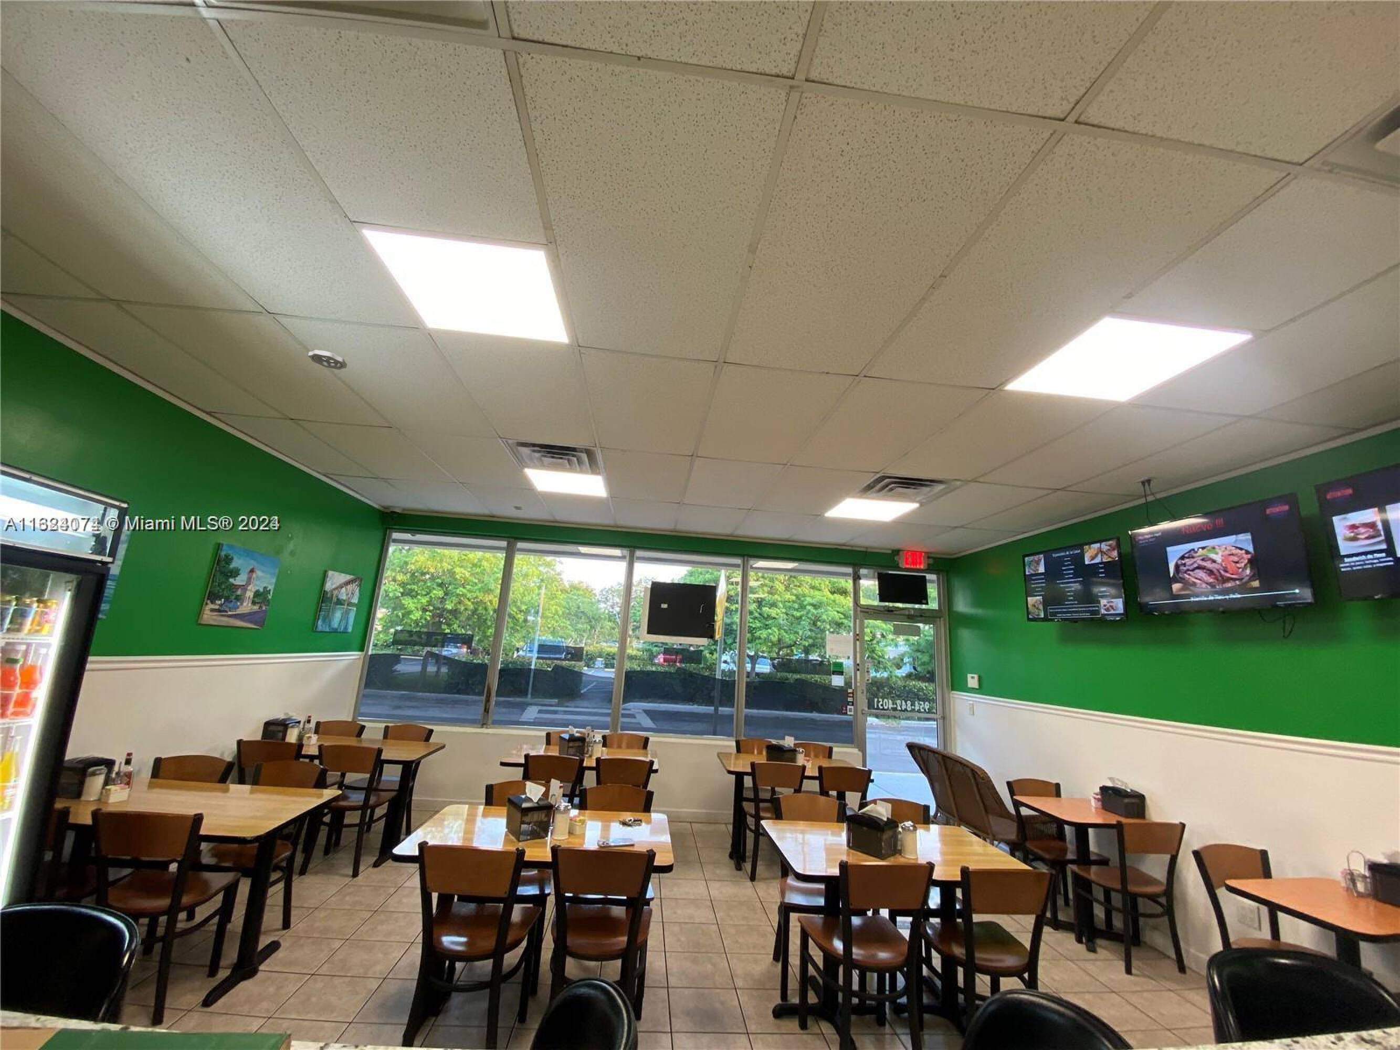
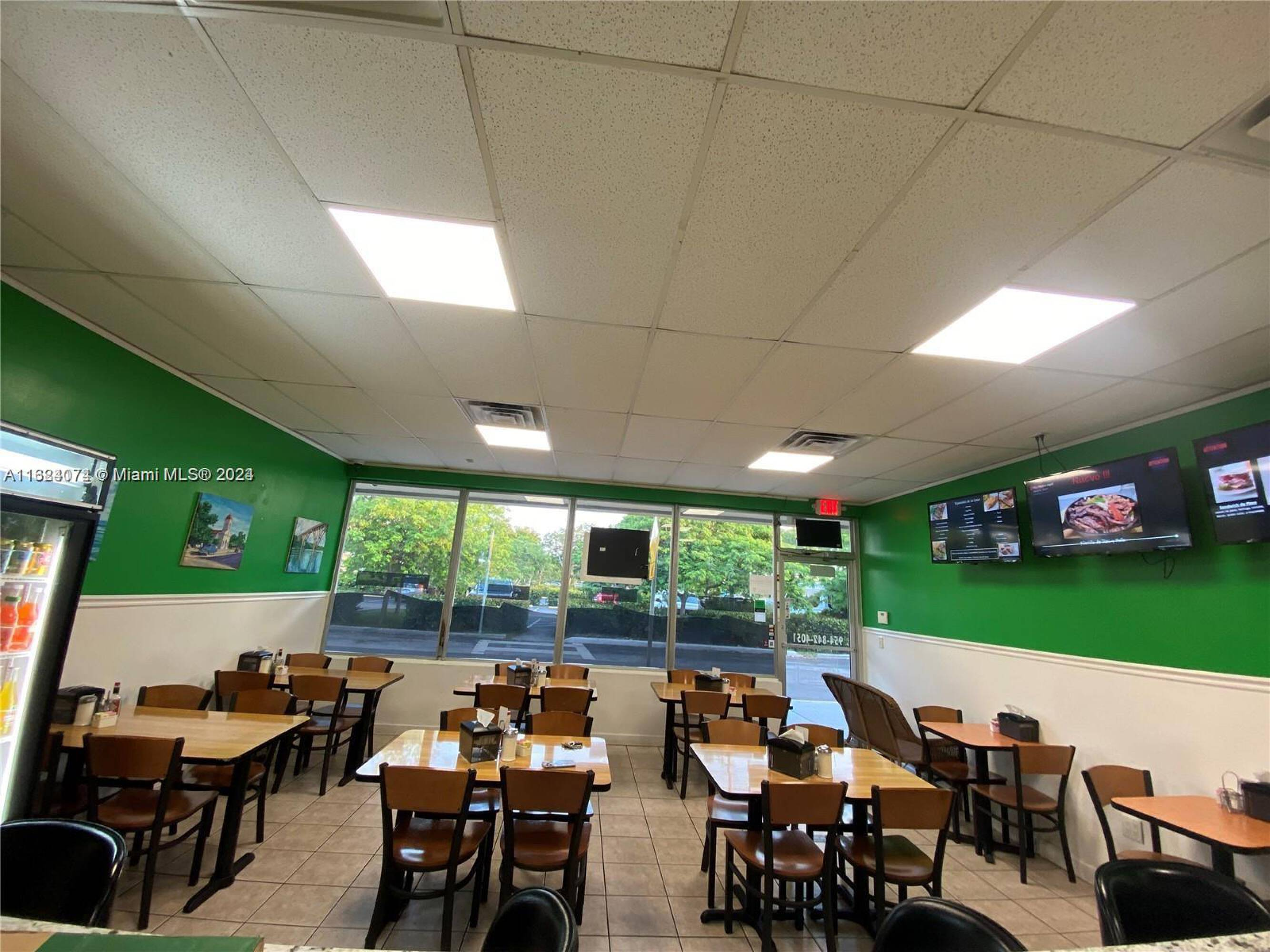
- smoke detector [308,350,347,371]
